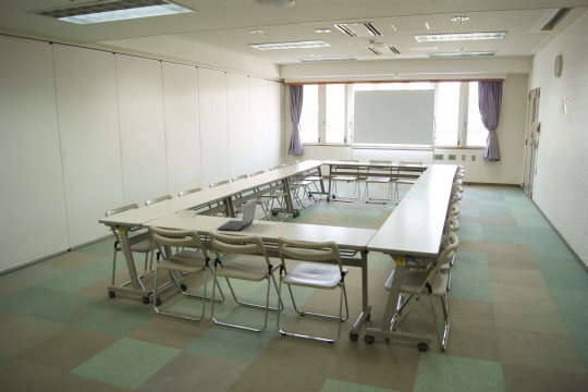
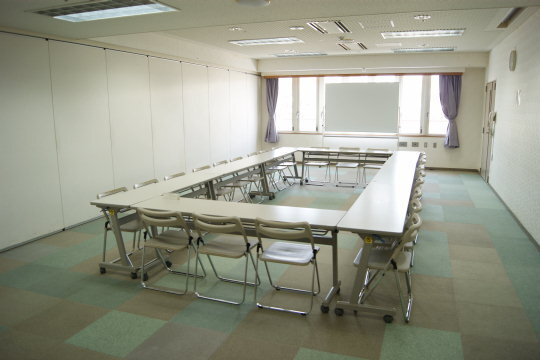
- laptop computer [217,197,258,232]
